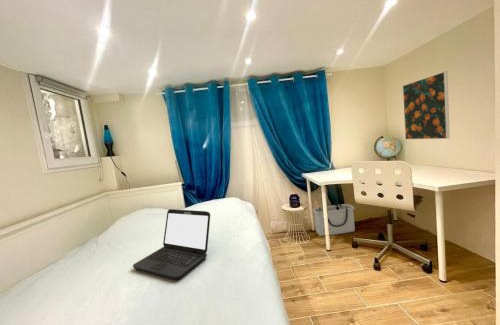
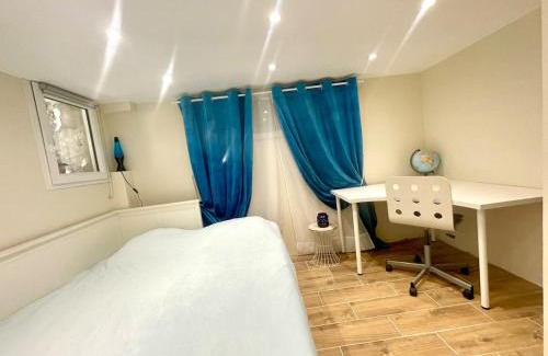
- laptop [132,208,211,281]
- storage bin [312,203,356,237]
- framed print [402,70,451,140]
